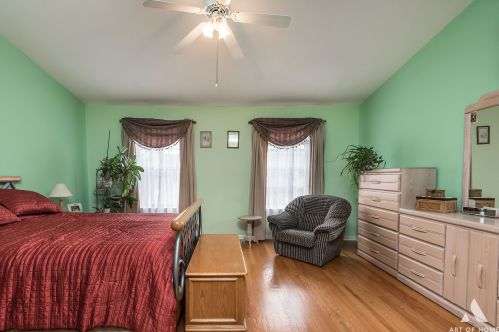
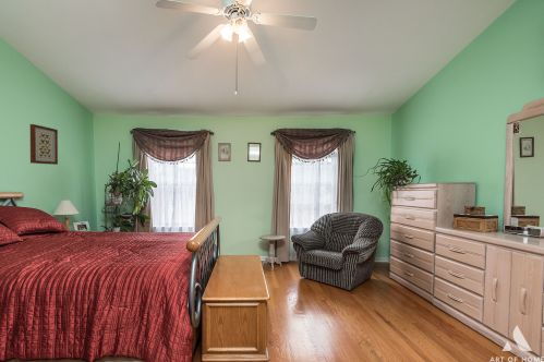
+ wall art [29,123,59,166]
